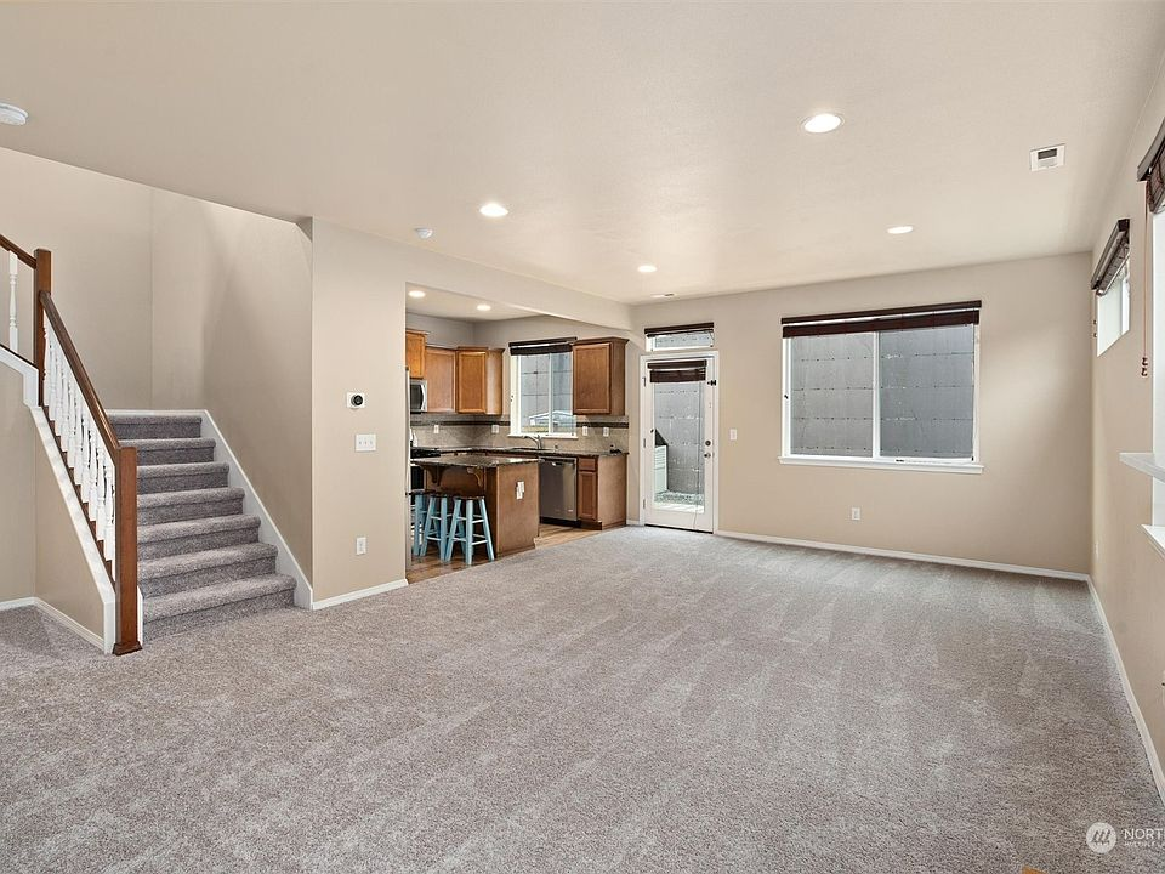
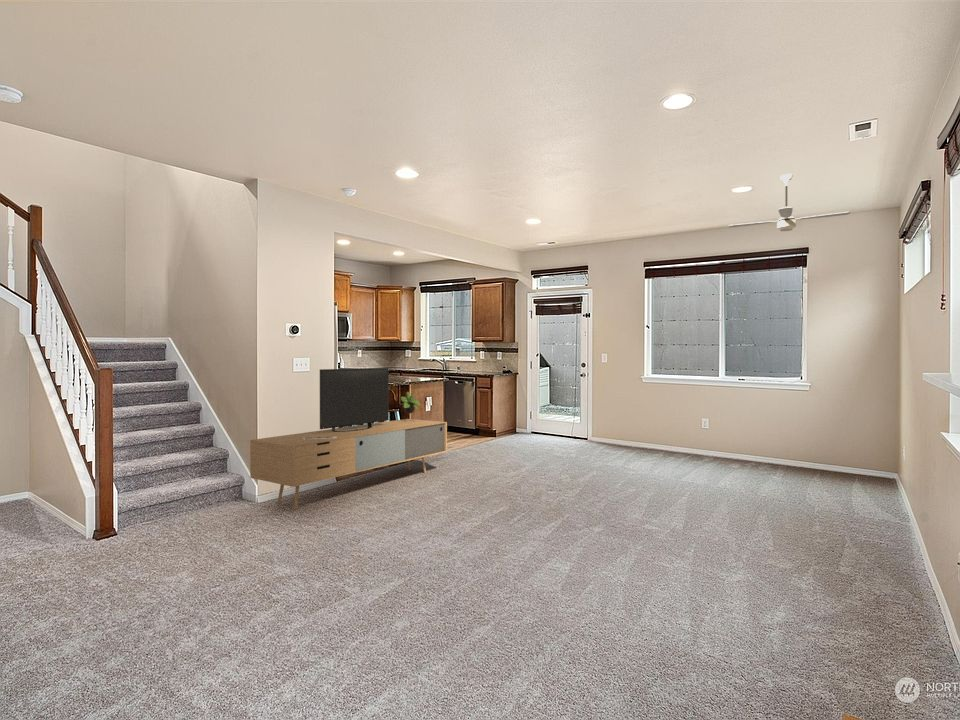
+ media console [249,367,448,510]
+ ceiling fan [727,173,851,232]
